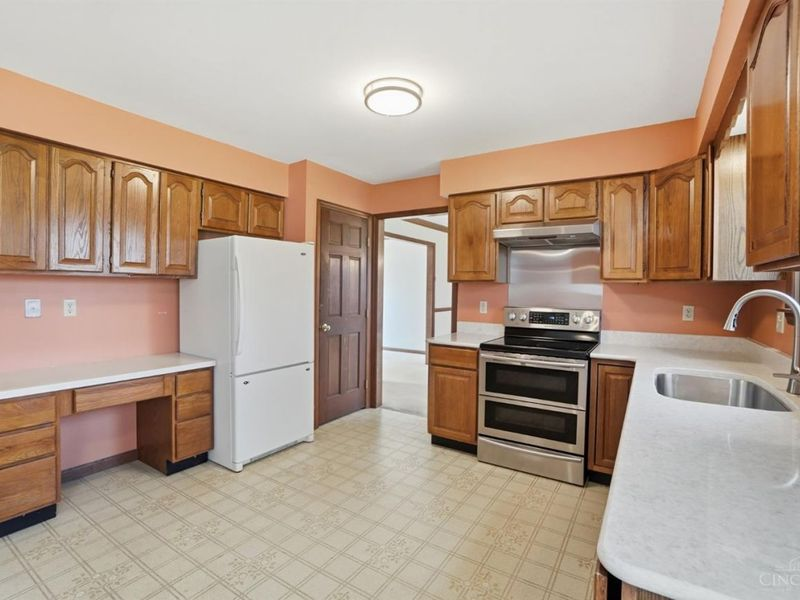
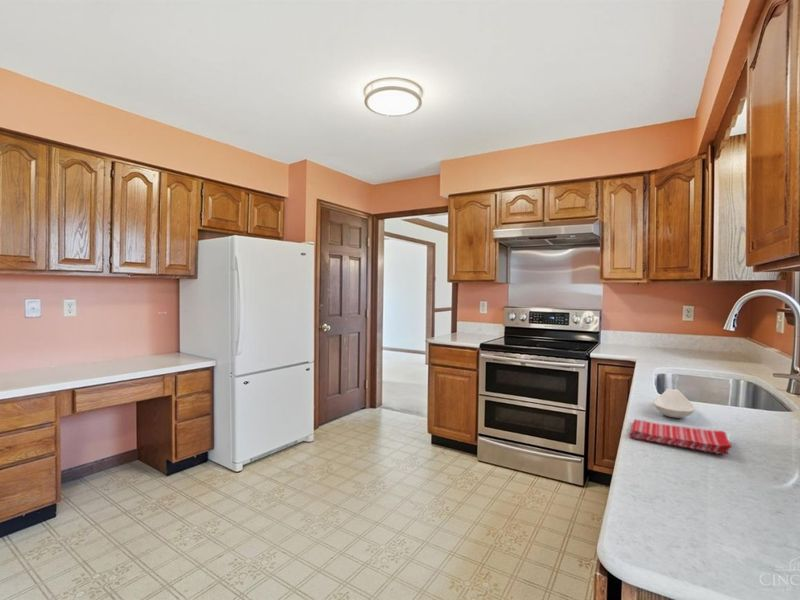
+ spoon rest [653,387,696,419]
+ dish towel [628,418,733,456]
